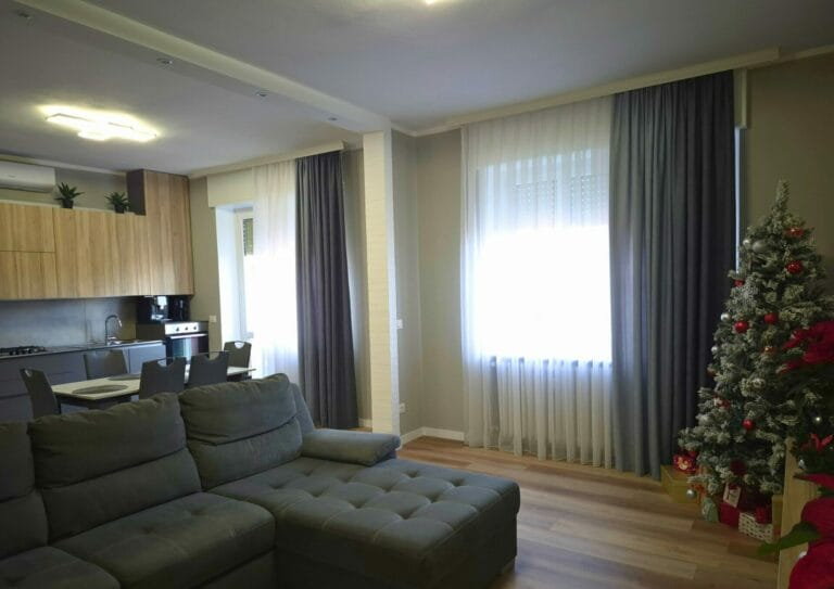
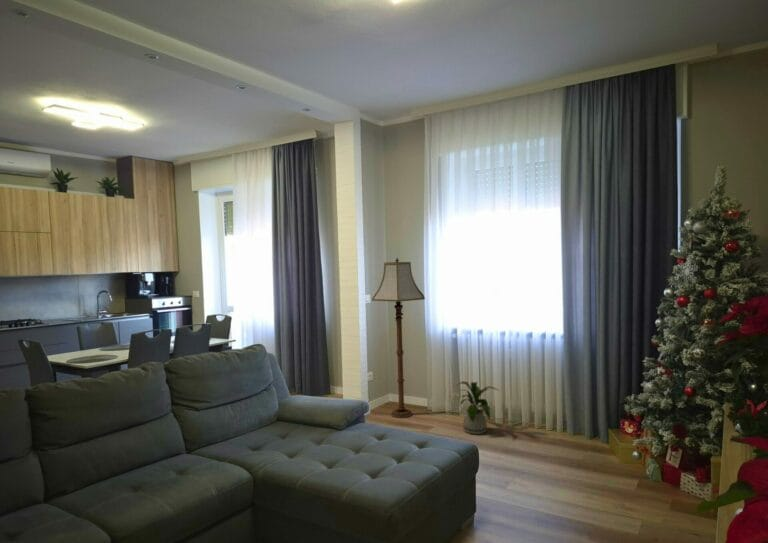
+ floor lamp [371,257,426,419]
+ house plant [454,380,500,435]
